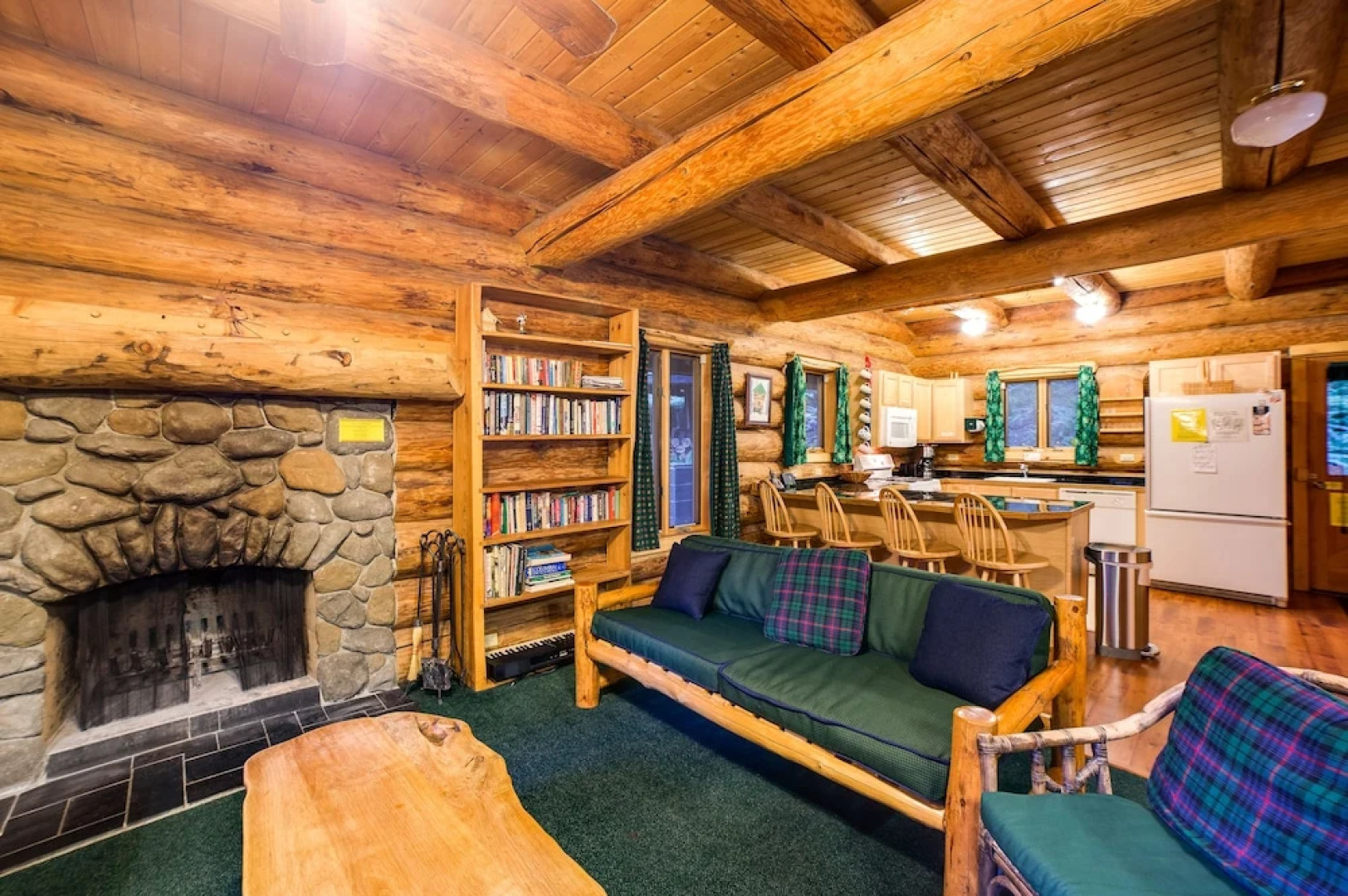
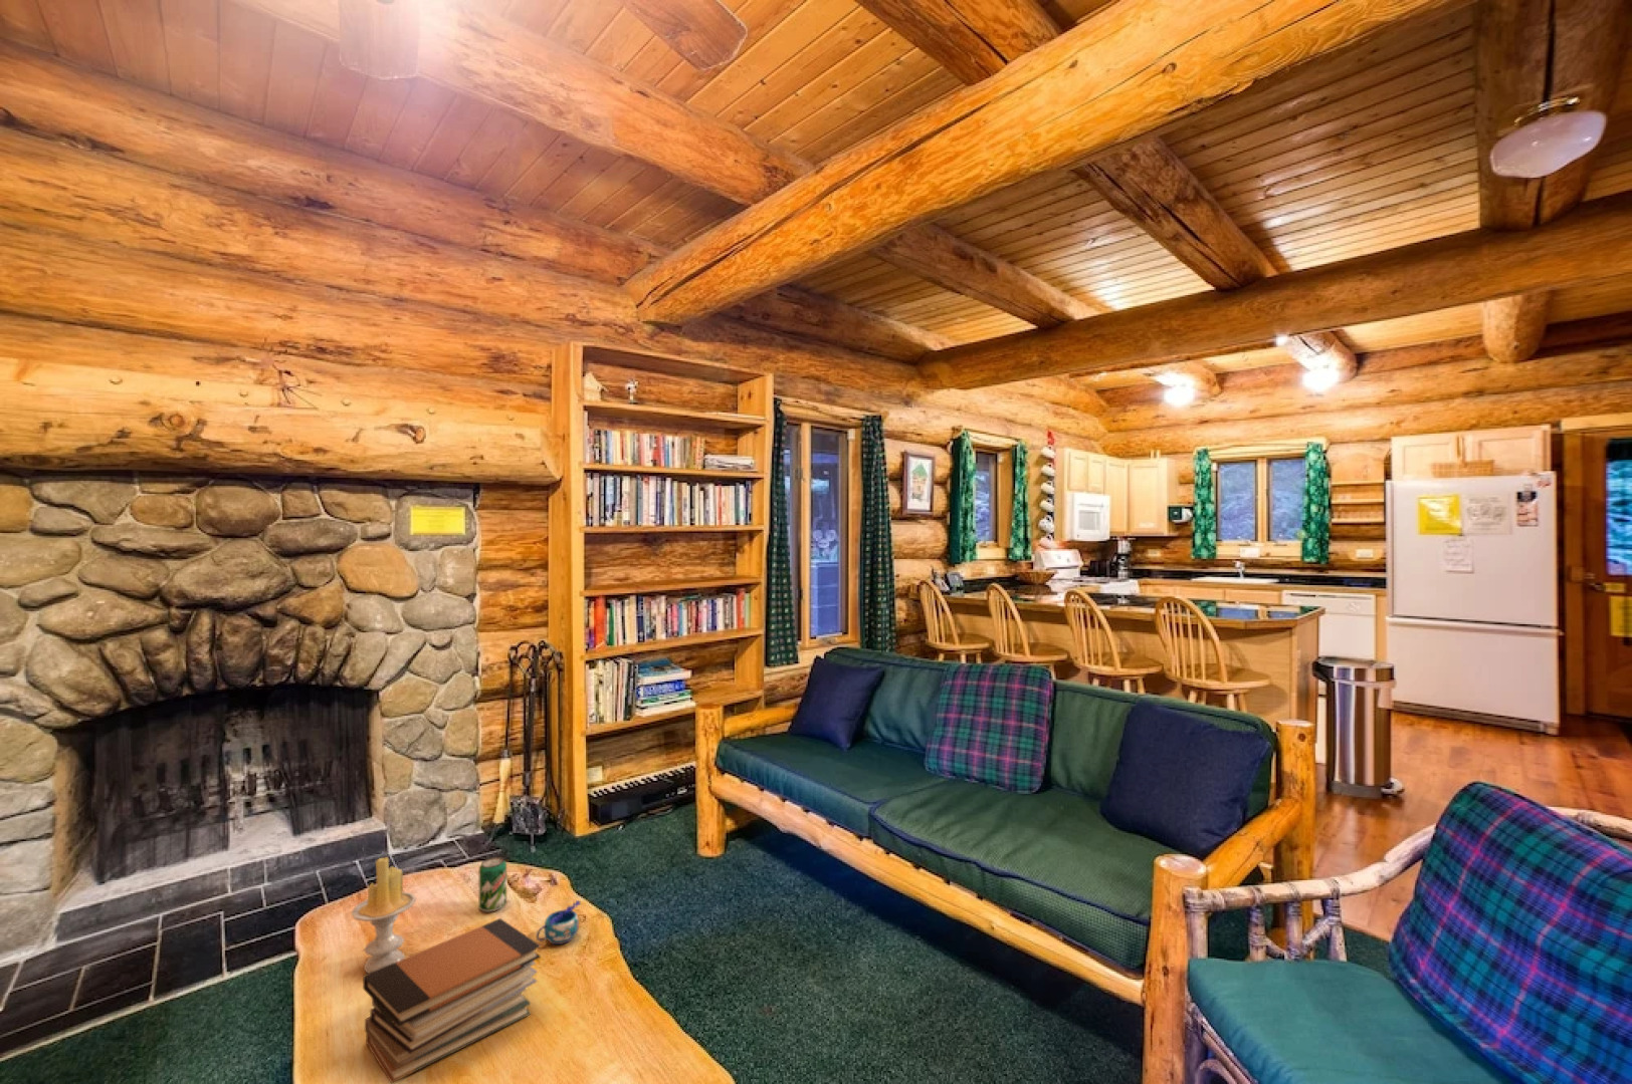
+ book stack [362,917,541,1084]
+ mug [535,899,582,946]
+ candle [350,857,416,974]
+ beverage can [478,857,507,913]
